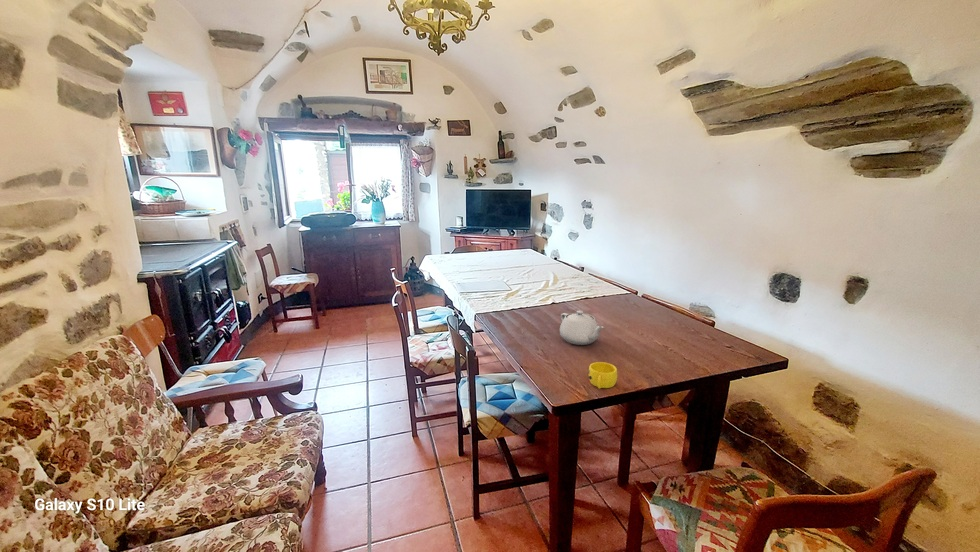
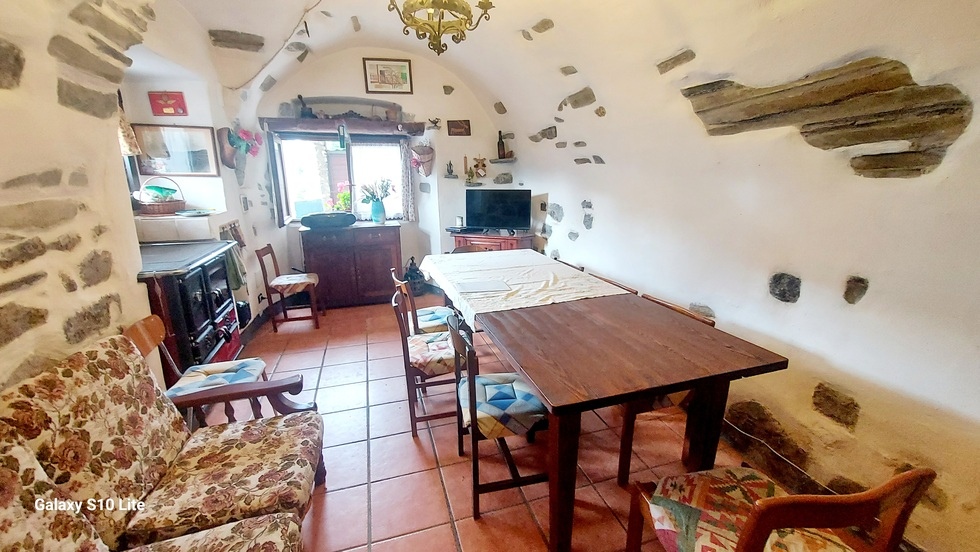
- teapot [559,309,604,346]
- cup [587,361,618,390]
